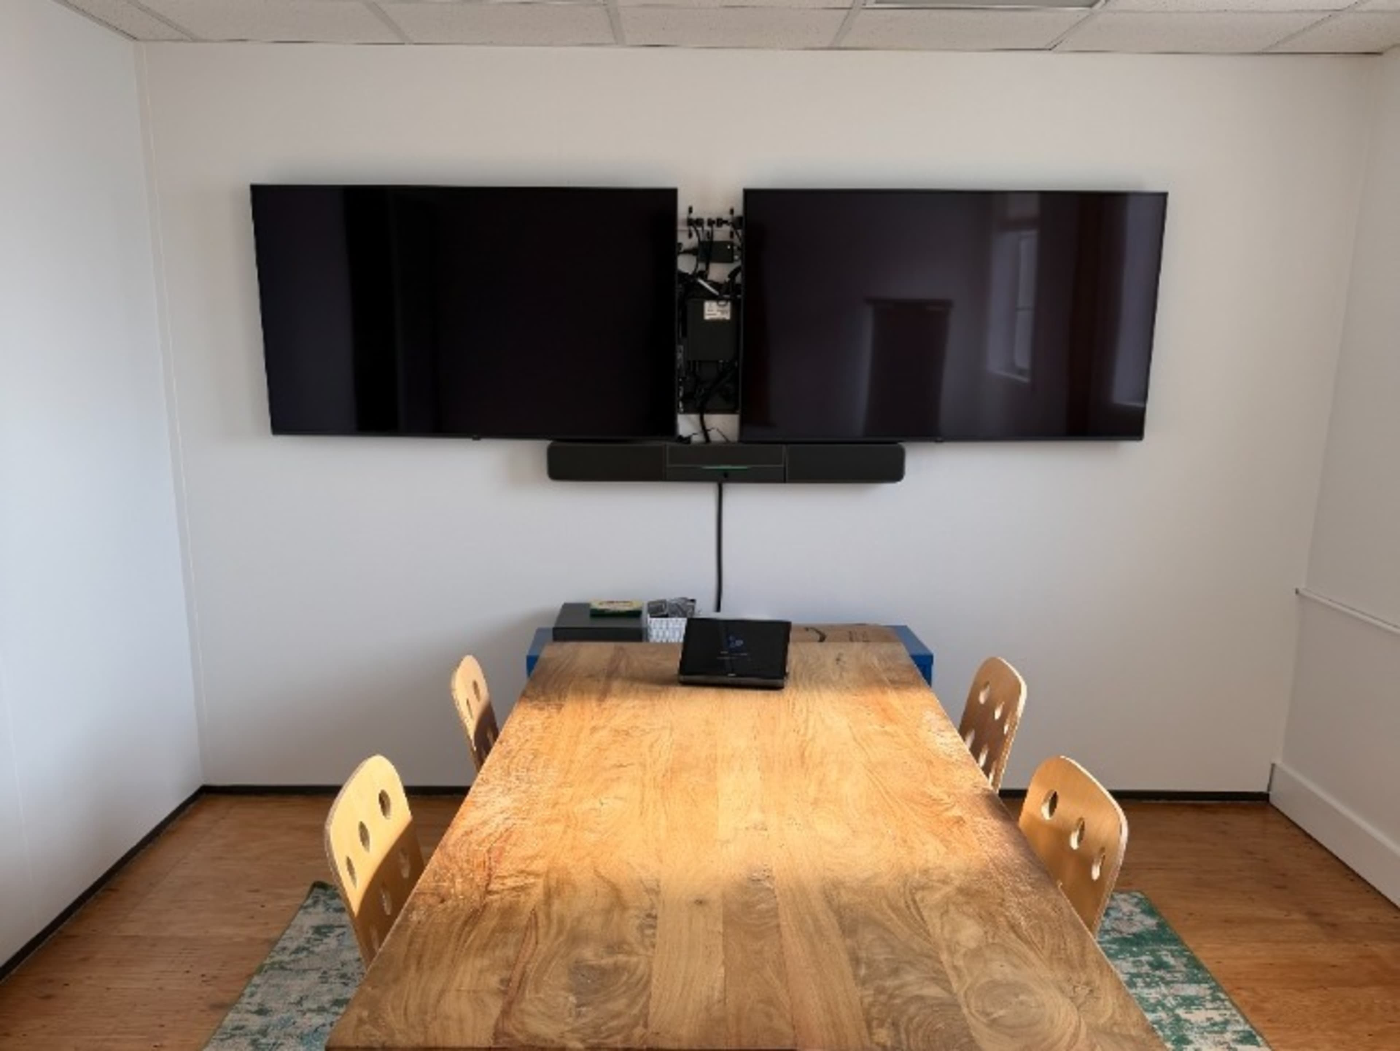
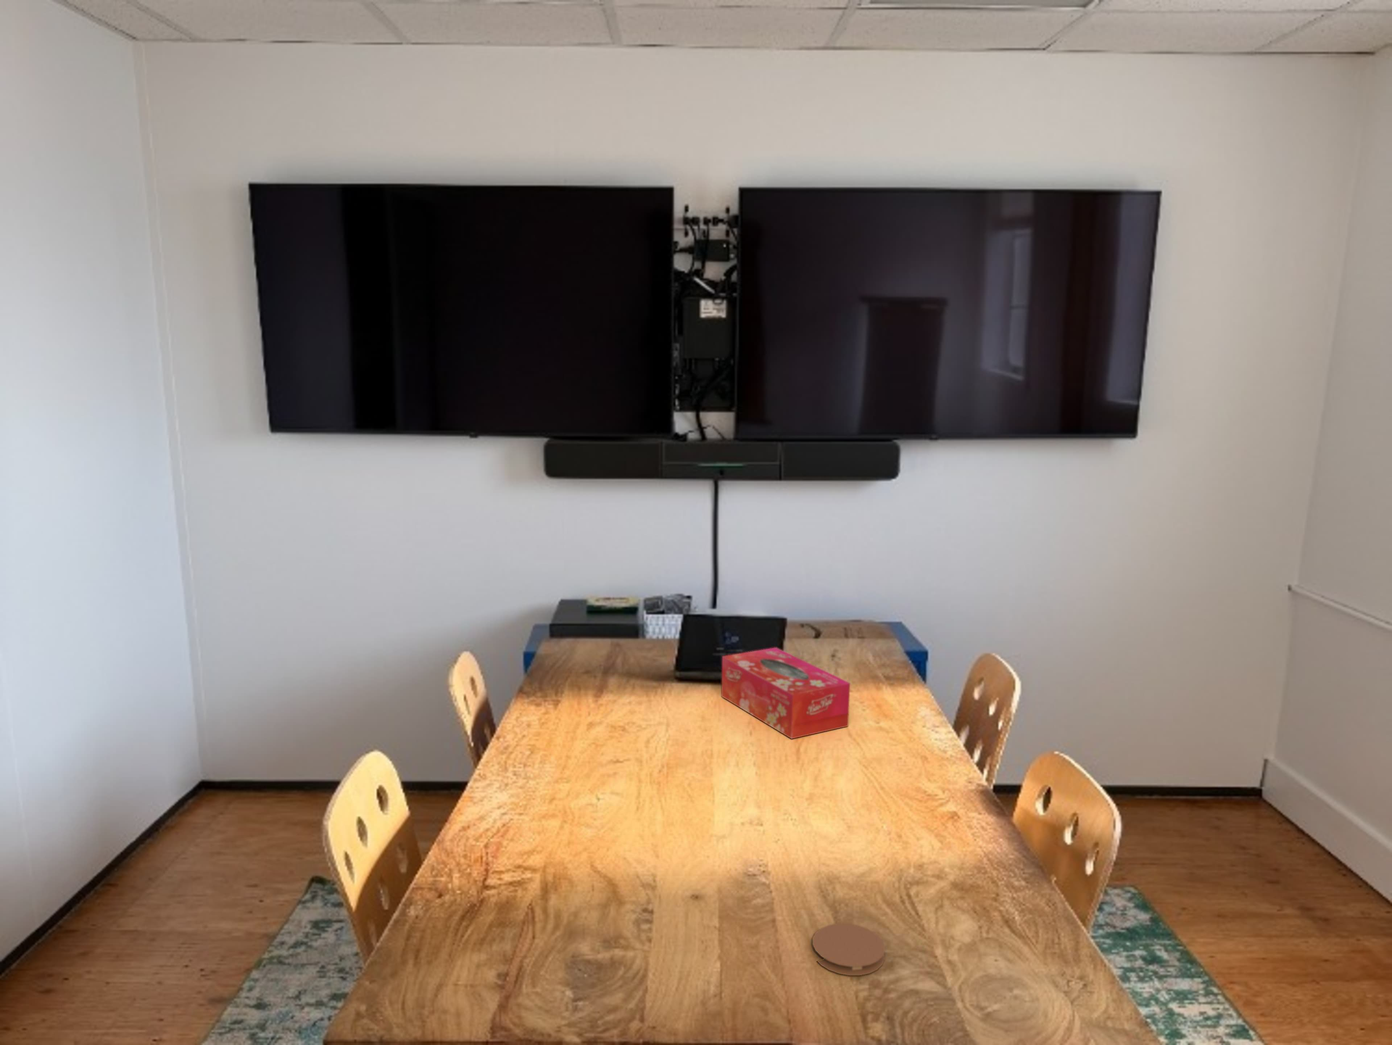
+ tissue box [721,647,851,739]
+ coaster [812,923,886,976]
